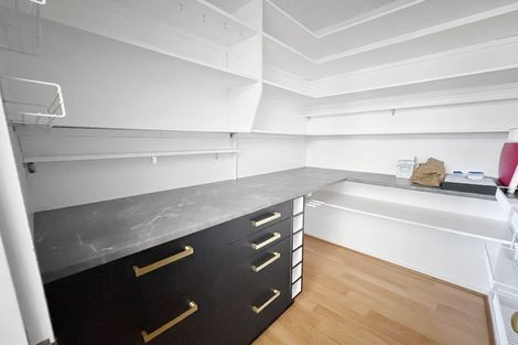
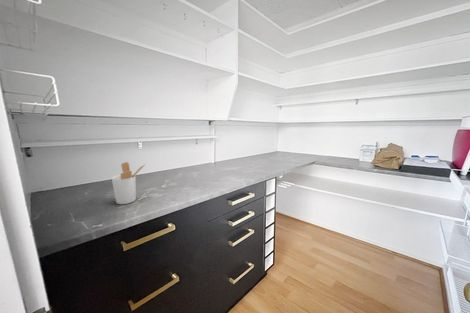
+ utensil holder [111,161,147,205]
